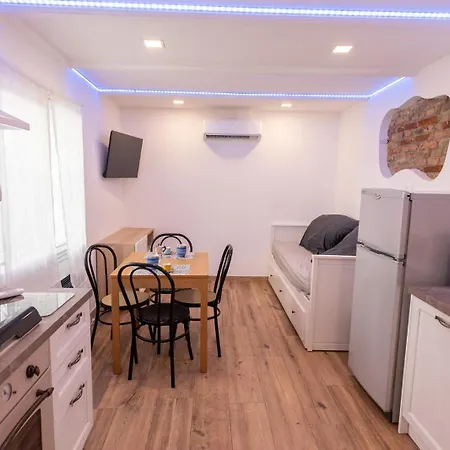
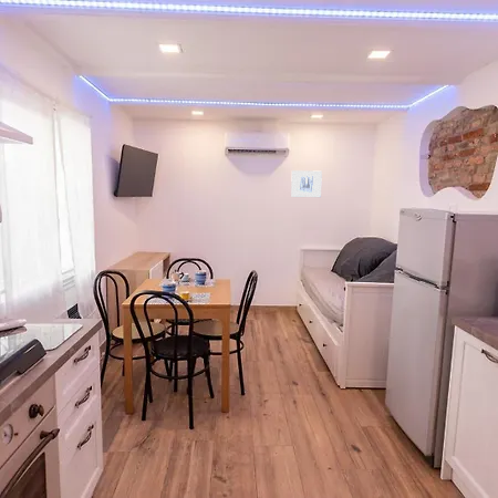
+ wall art [290,169,323,198]
